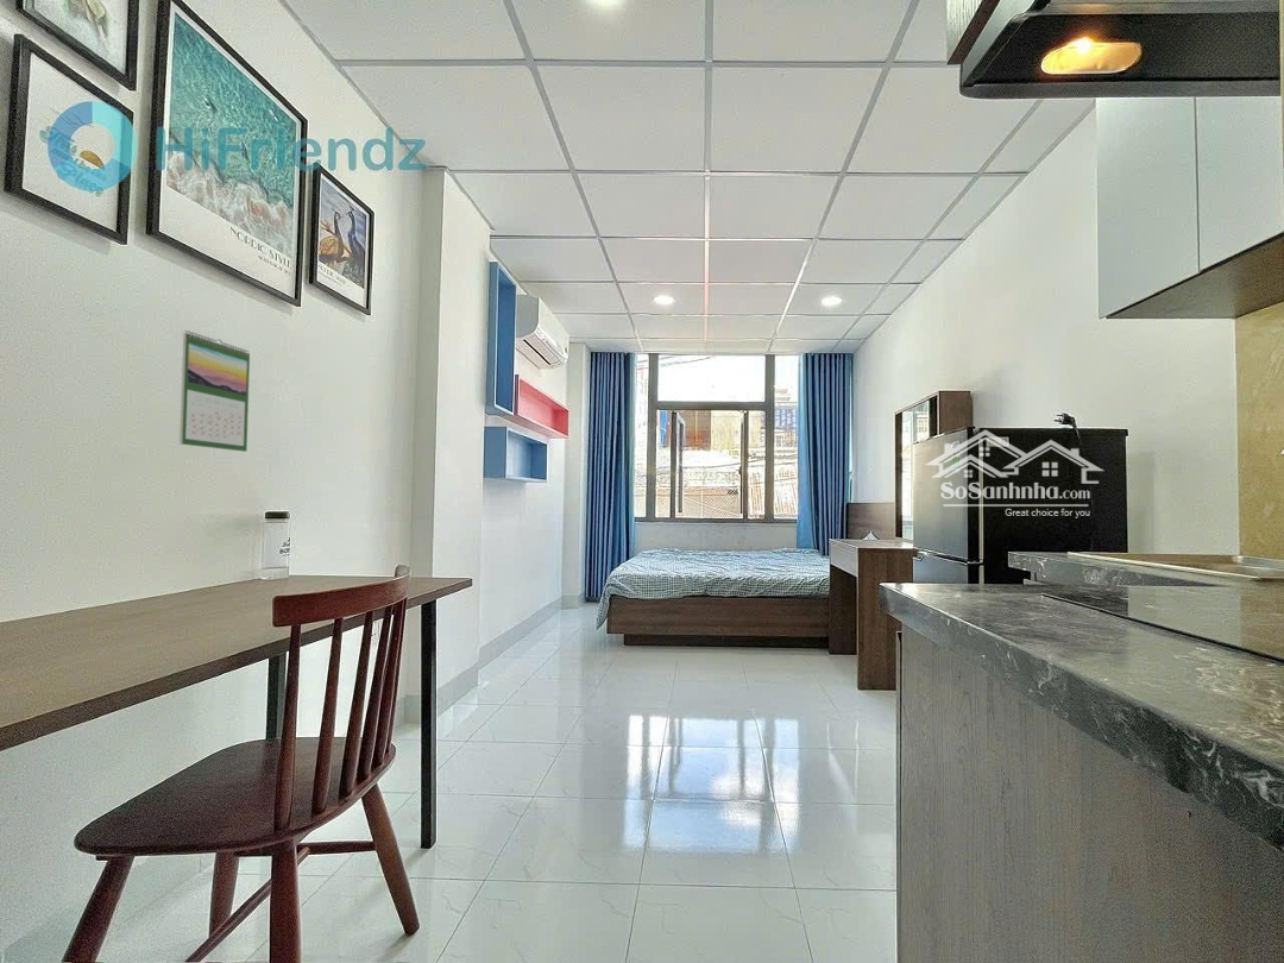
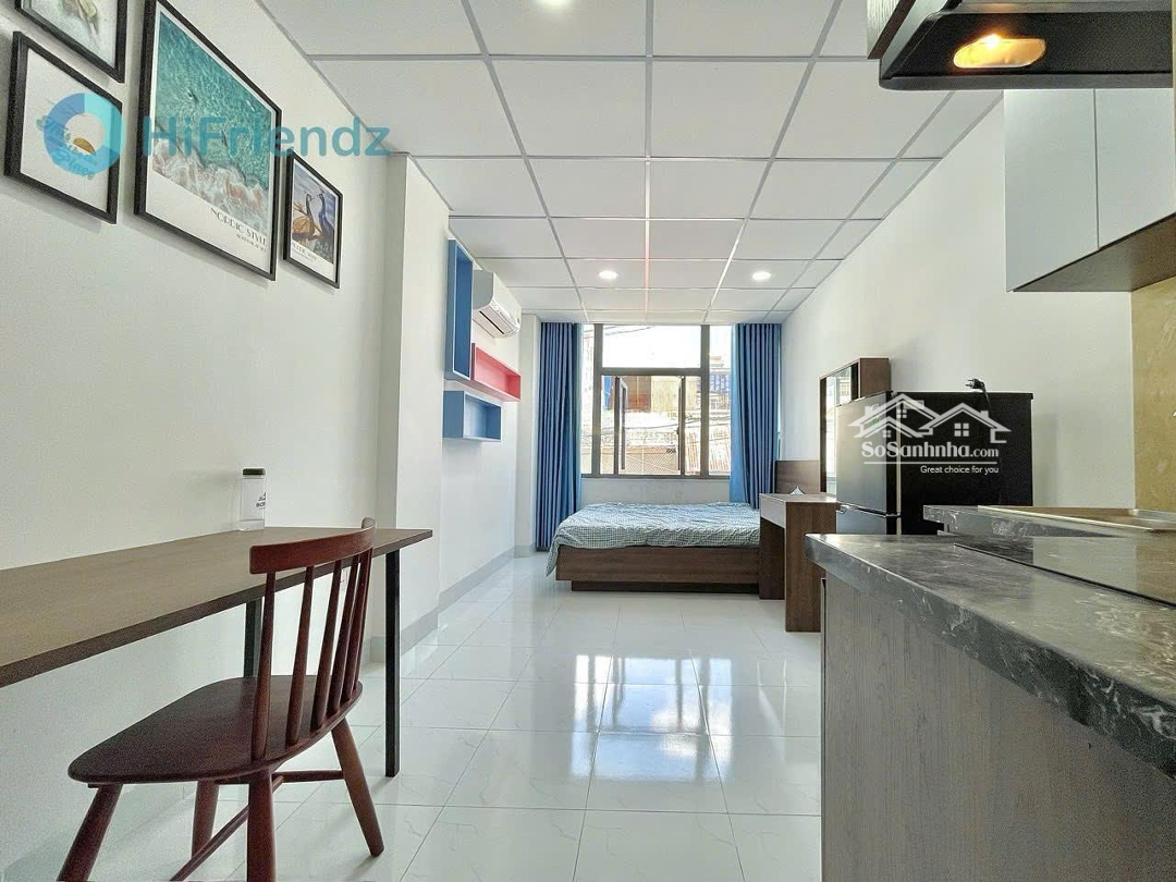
- calendar [178,329,251,453]
